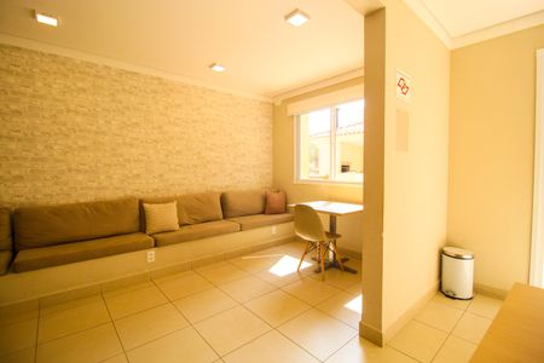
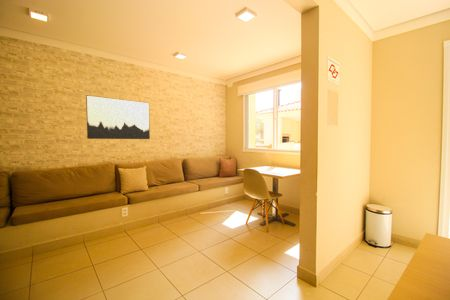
+ wall art [85,94,151,140]
